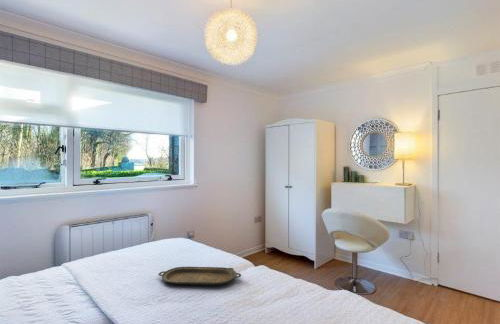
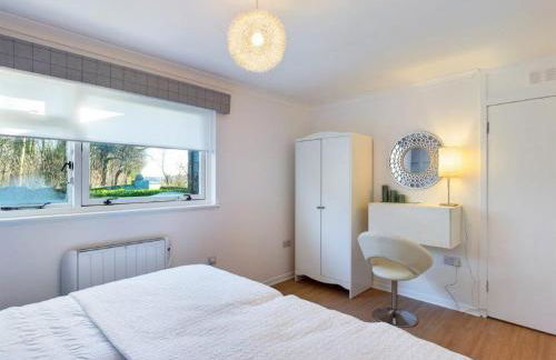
- serving tray [157,266,242,286]
